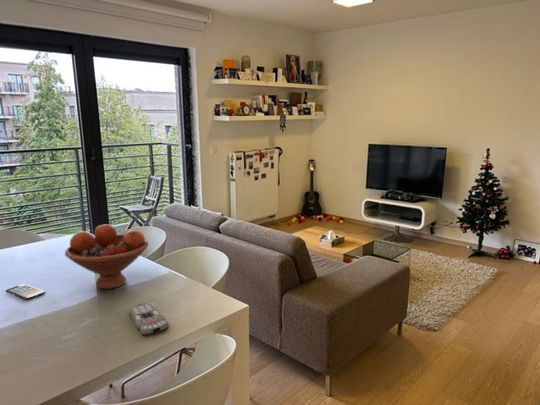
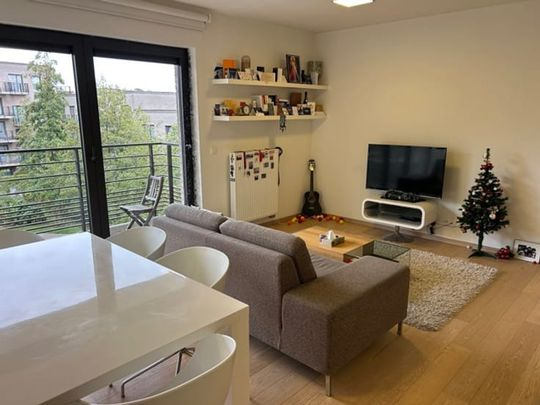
- smartphone [4,283,46,301]
- fruit bowl [64,223,149,290]
- remote control [128,302,170,336]
